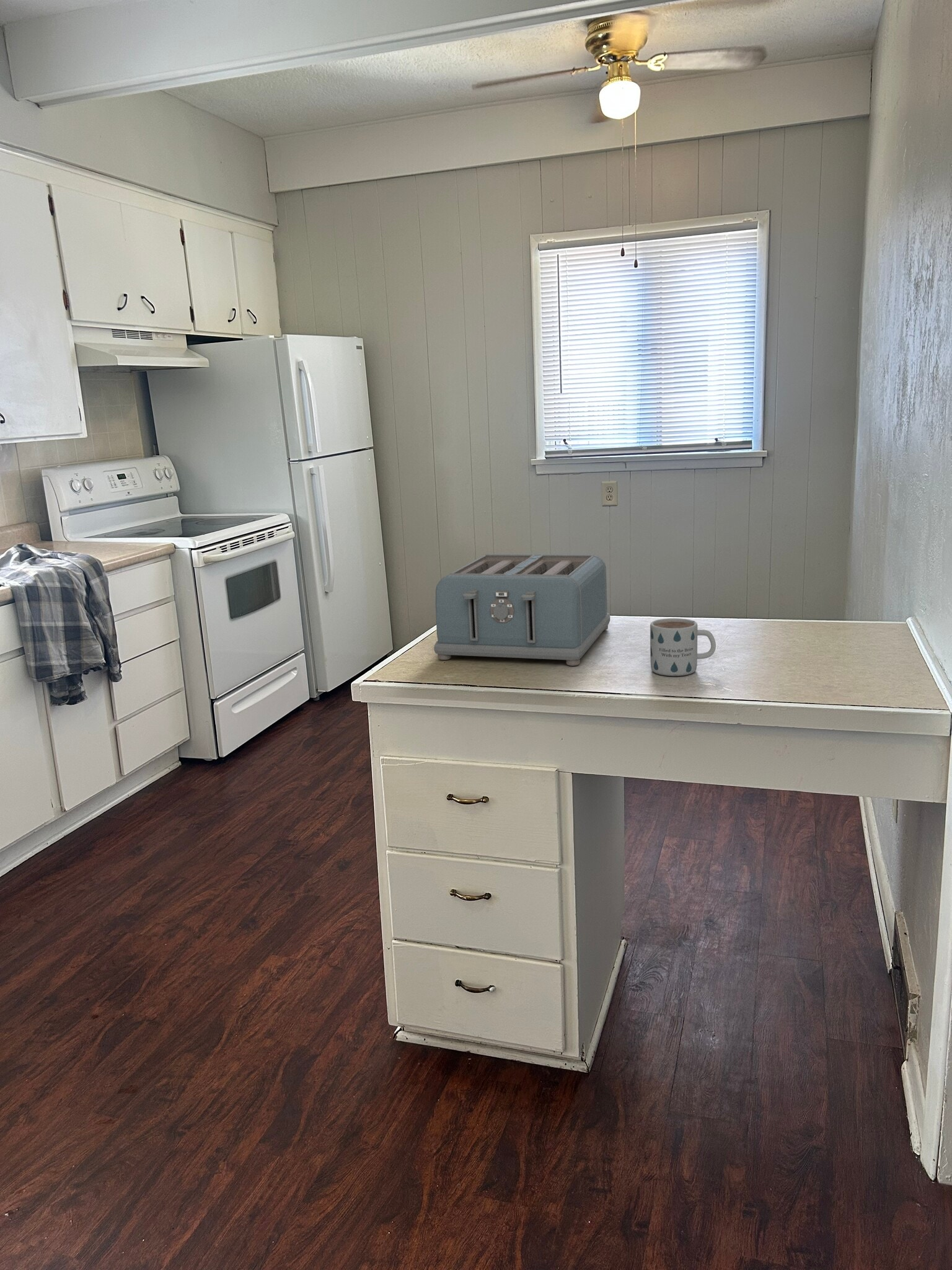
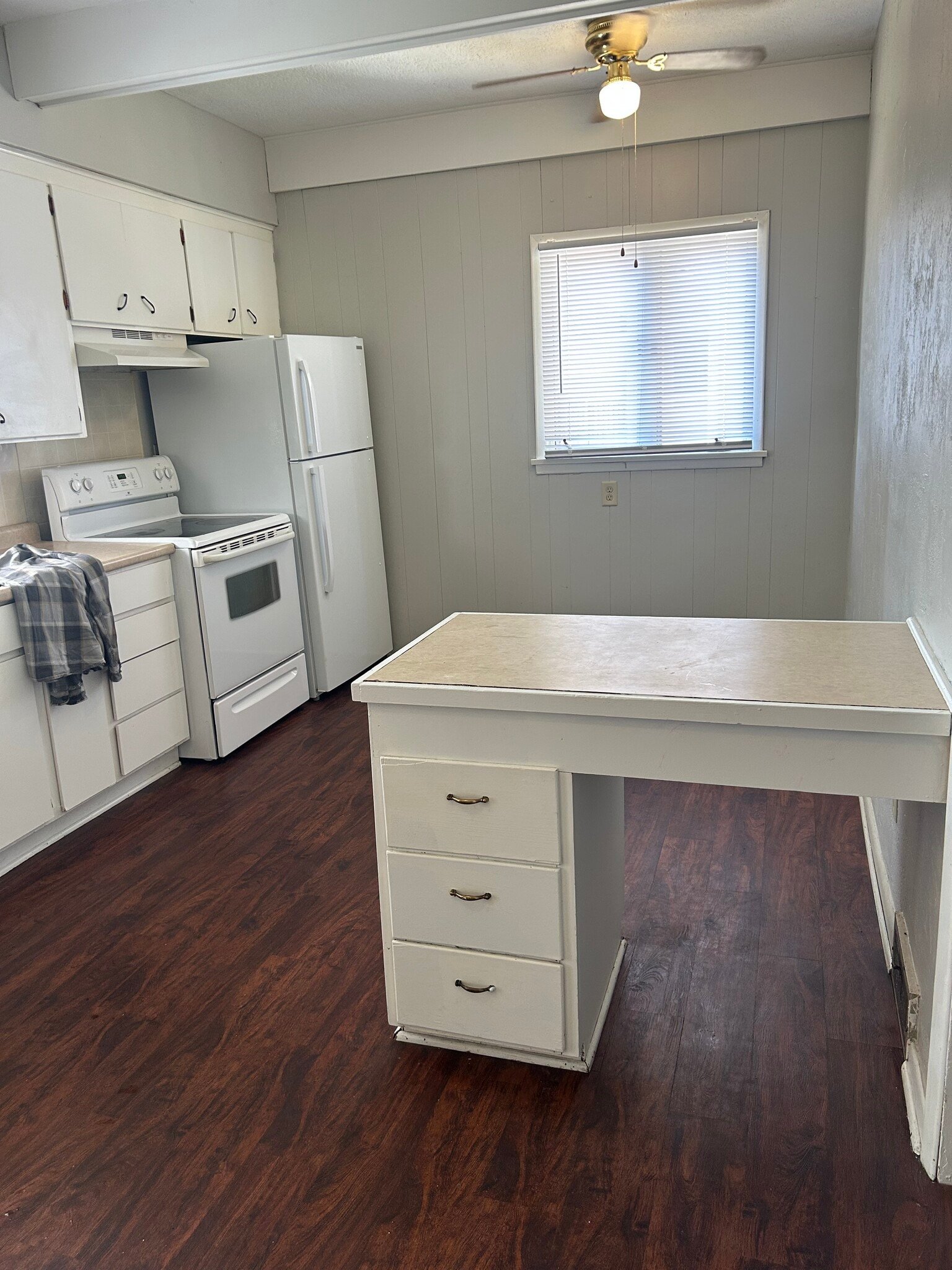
- mug [650,618,716,677]
- toaster [433,553,610,667]
